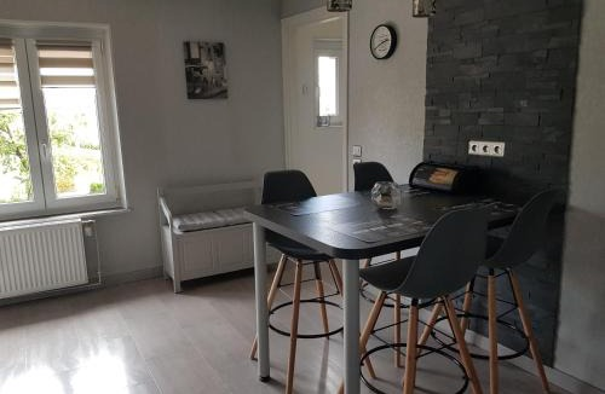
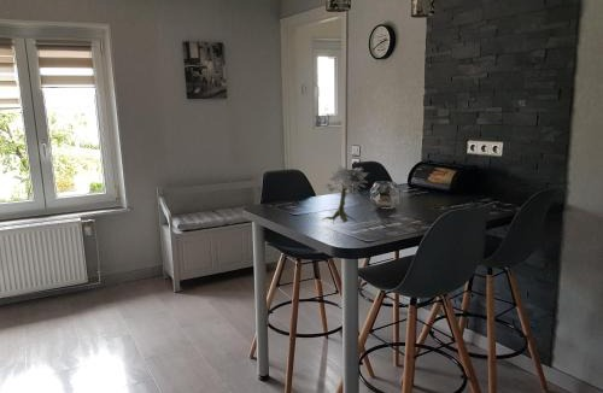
+ bonsai tree [320,164,371,225]
